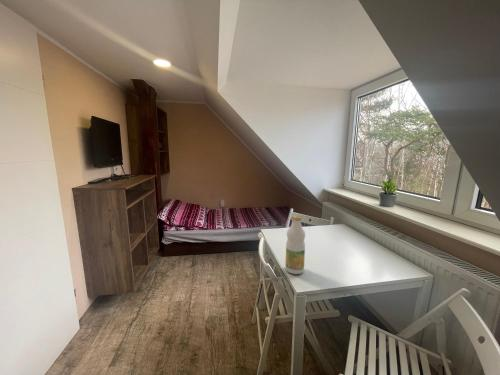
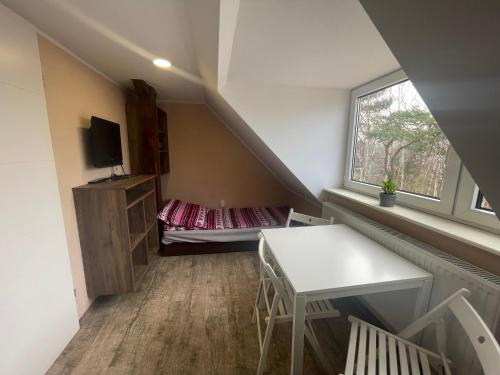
- bottle [284,215,306,275]
